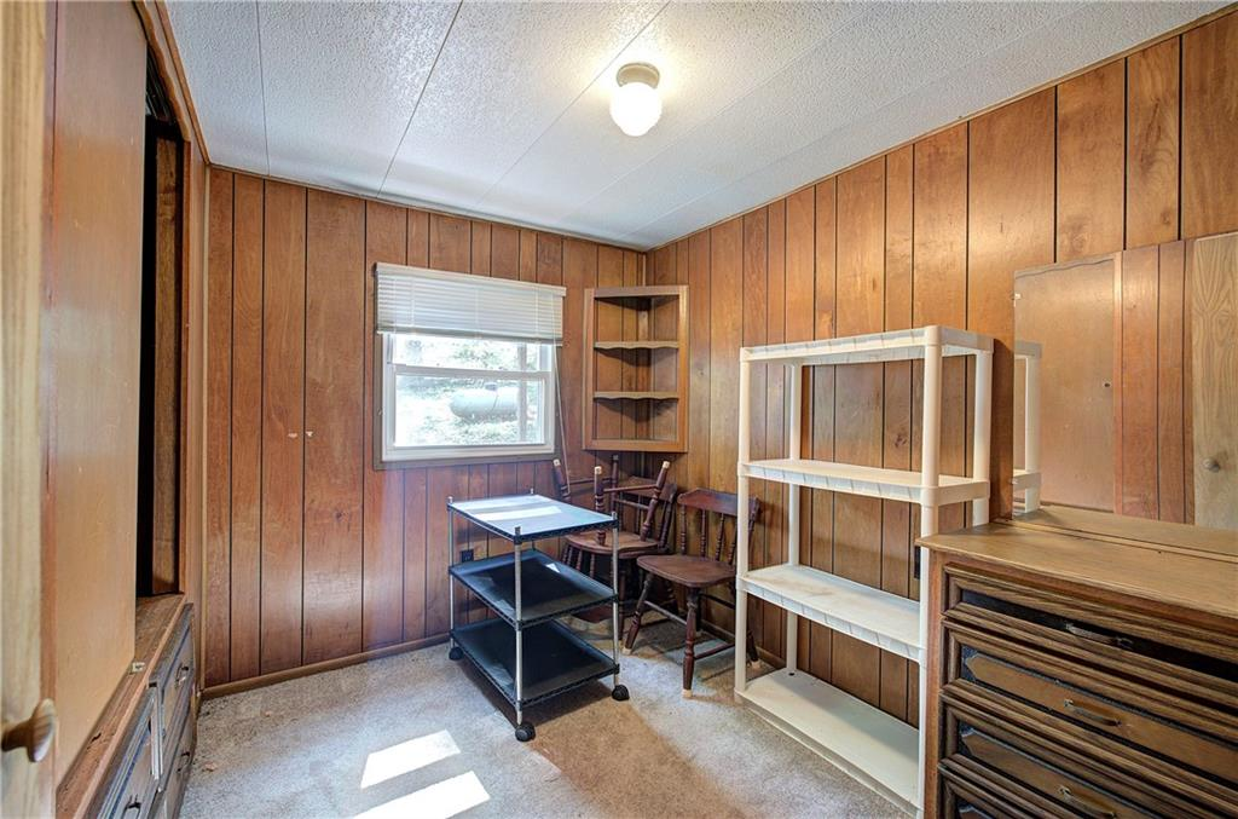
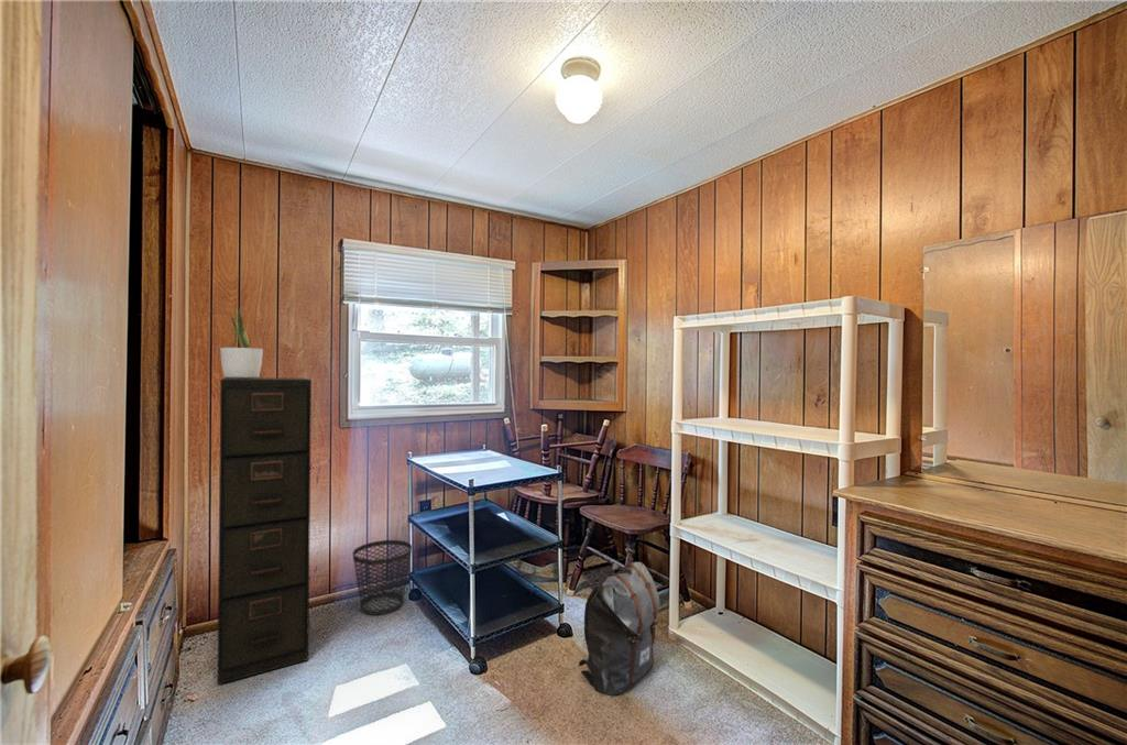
+ backpack [578,561,660,697]
+ potted plant [219,300,264,380]
+ wastebasket [352,539,413,616]
+ filing cabinet [216,376,313,686]
